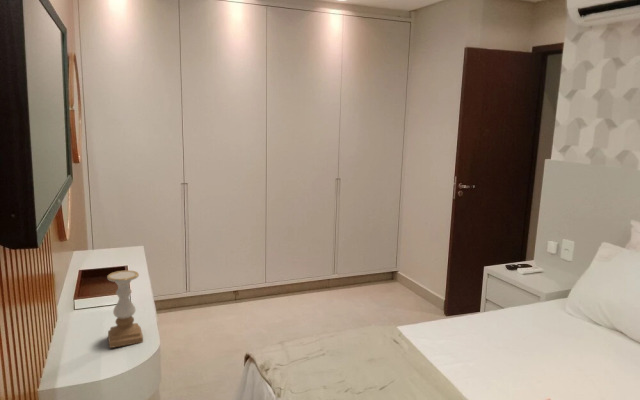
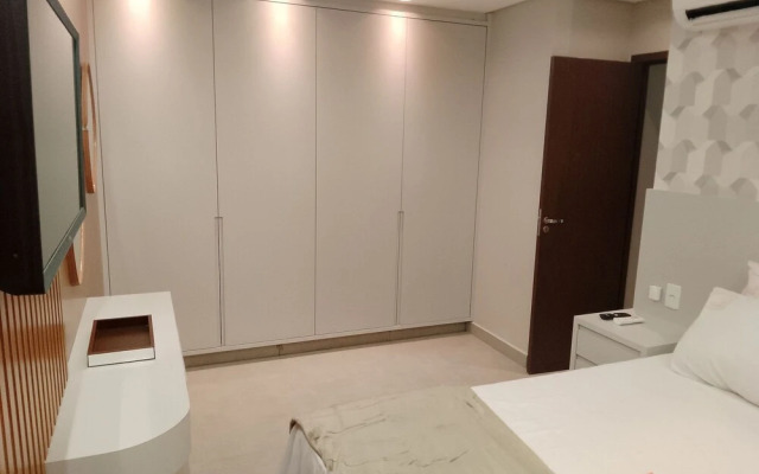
- candle holder [106,269,144,349]
